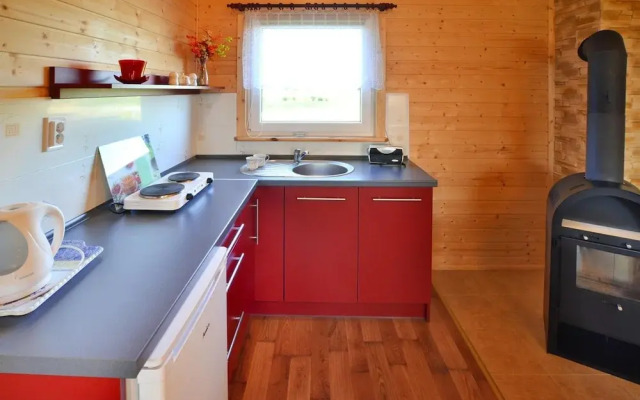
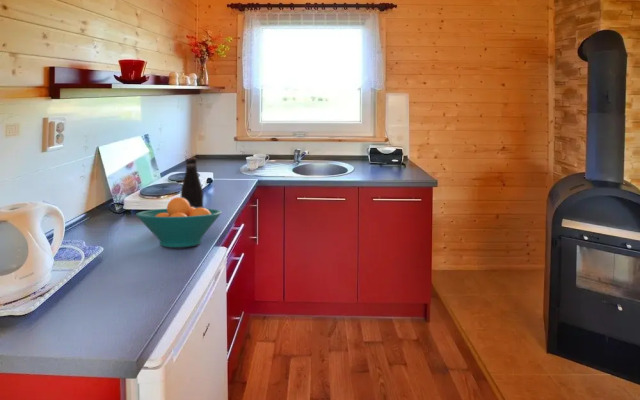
+ bottle [180,158,205,208]
+ fruit bowl [135,196,223,249]
